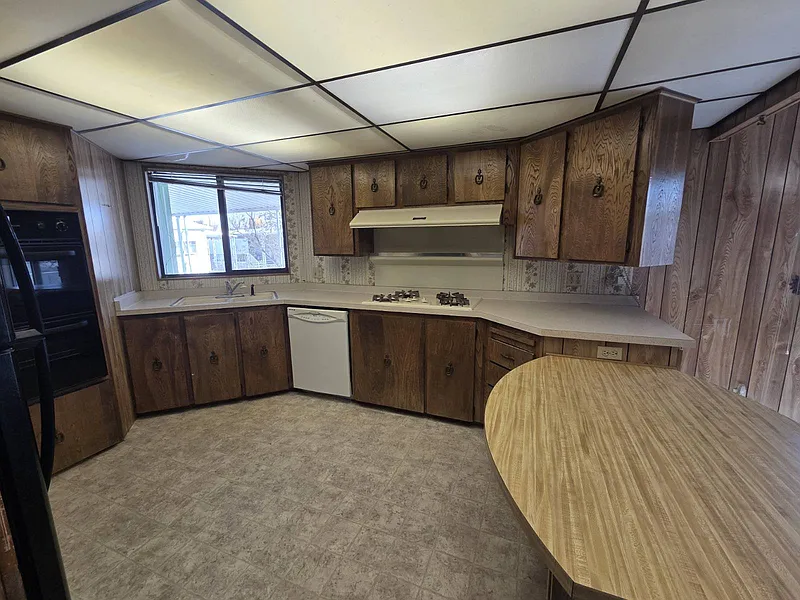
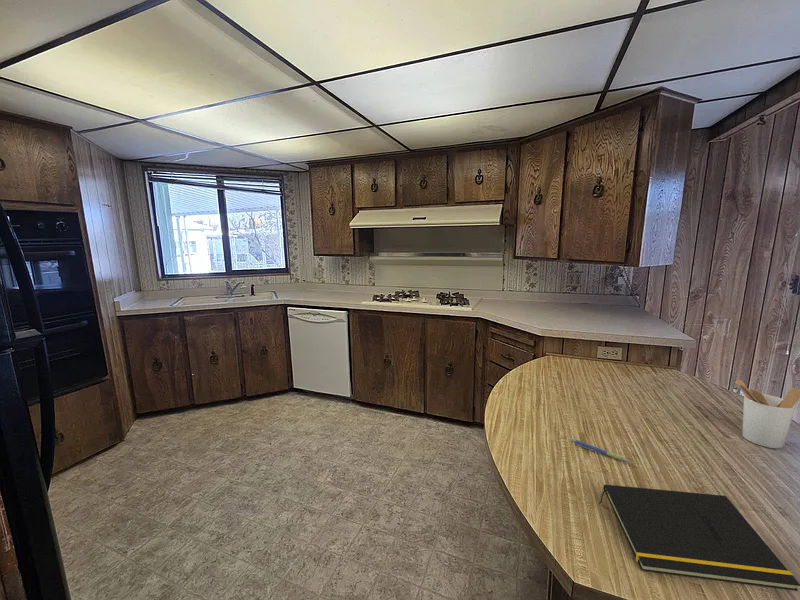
+ utensil holder [734,379,800,449]
+ pen [571,438,631,463]
+ notepad [598,483,800,592]
